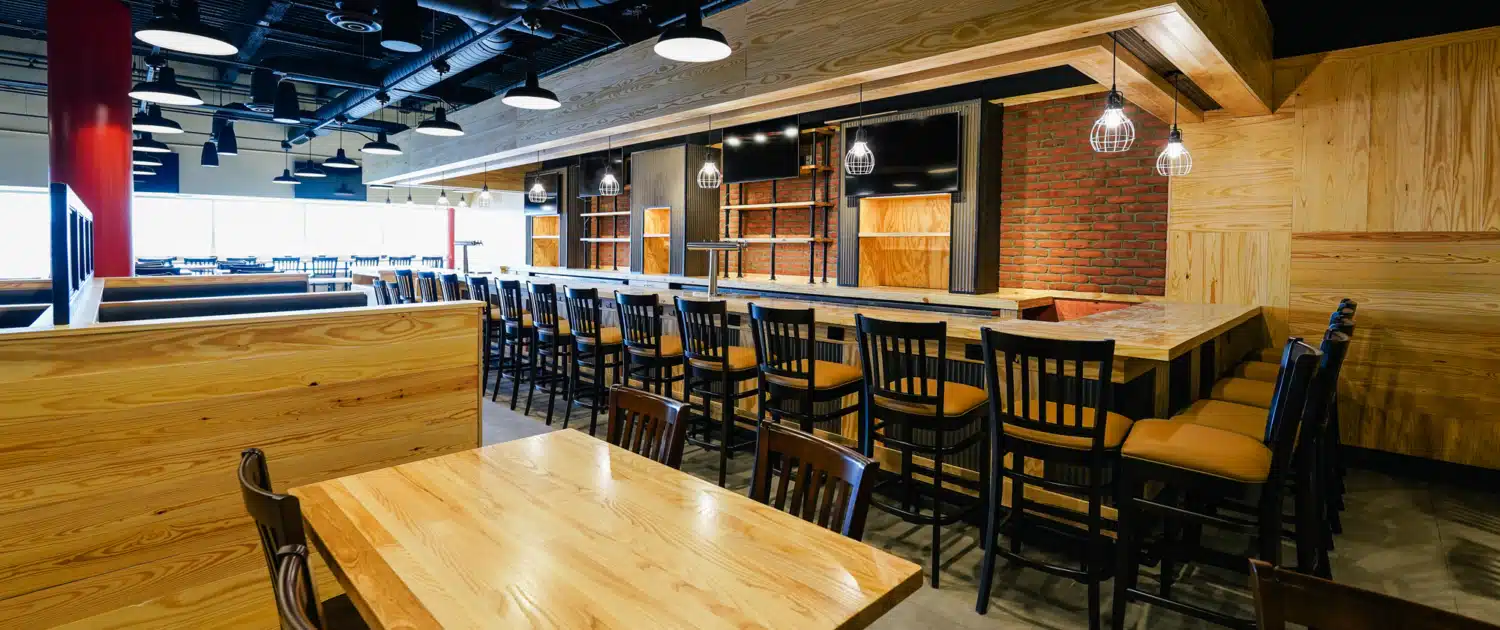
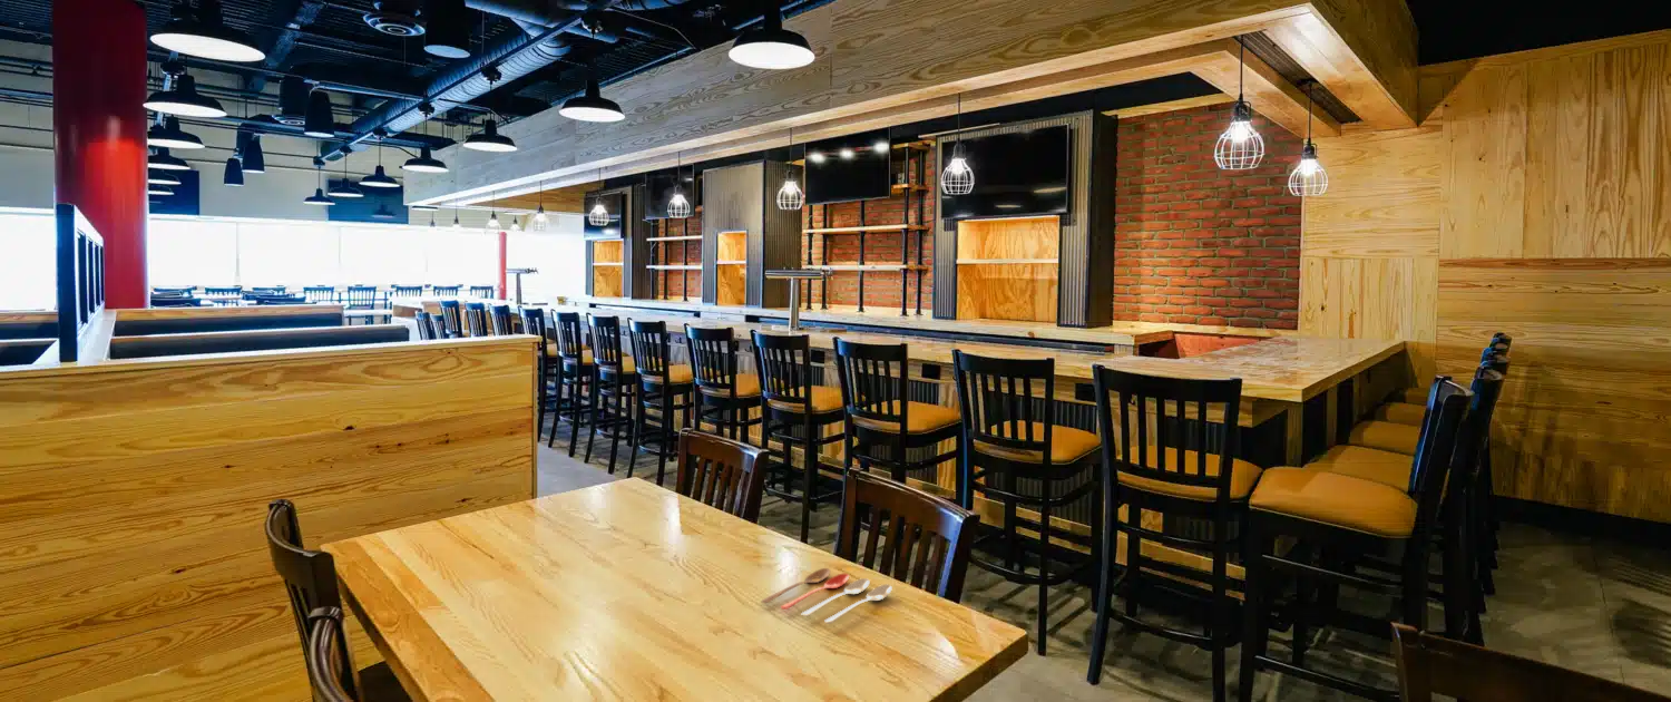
+ cooking utensil [760,567,893,625]
